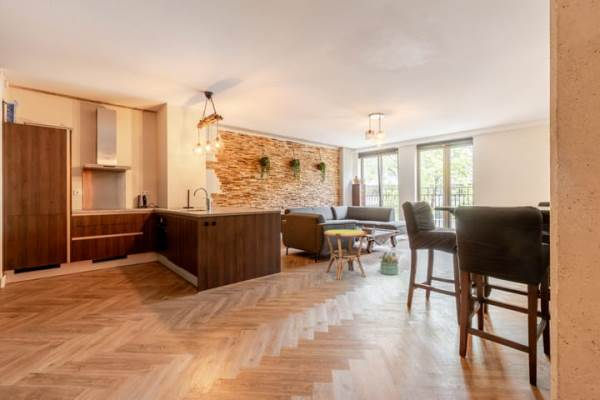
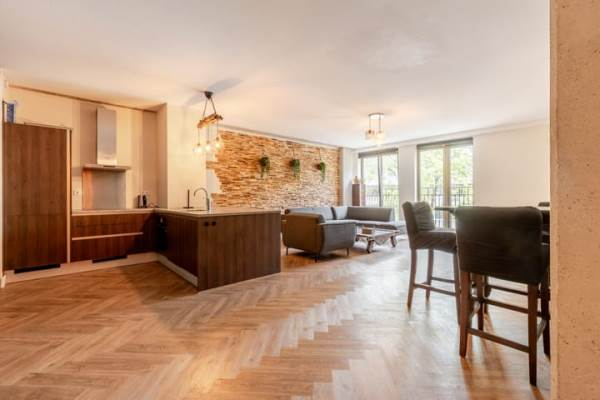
- side table [323,229,368,281]
- decorative plant [377,251,401,276]
